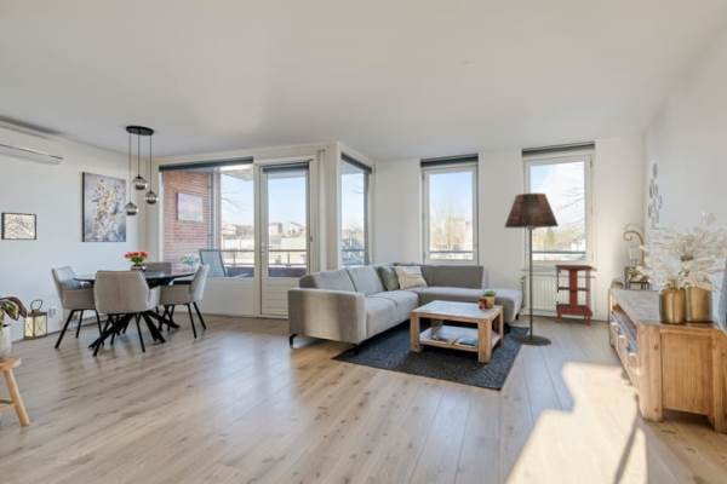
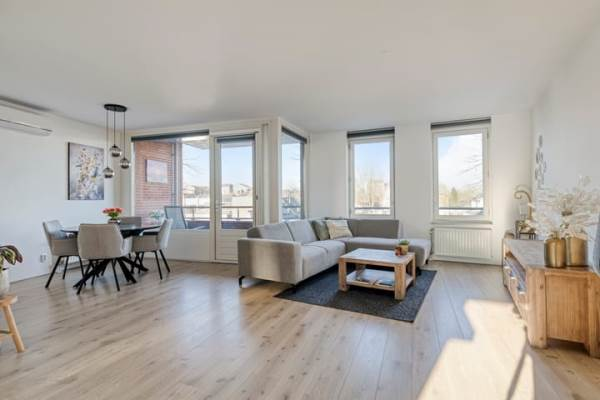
- floor lamp [503,192,560,347]
- wall art [0,212,38,241]
- lantern [22,299,48,341]
- side table [554,264,594,327]
